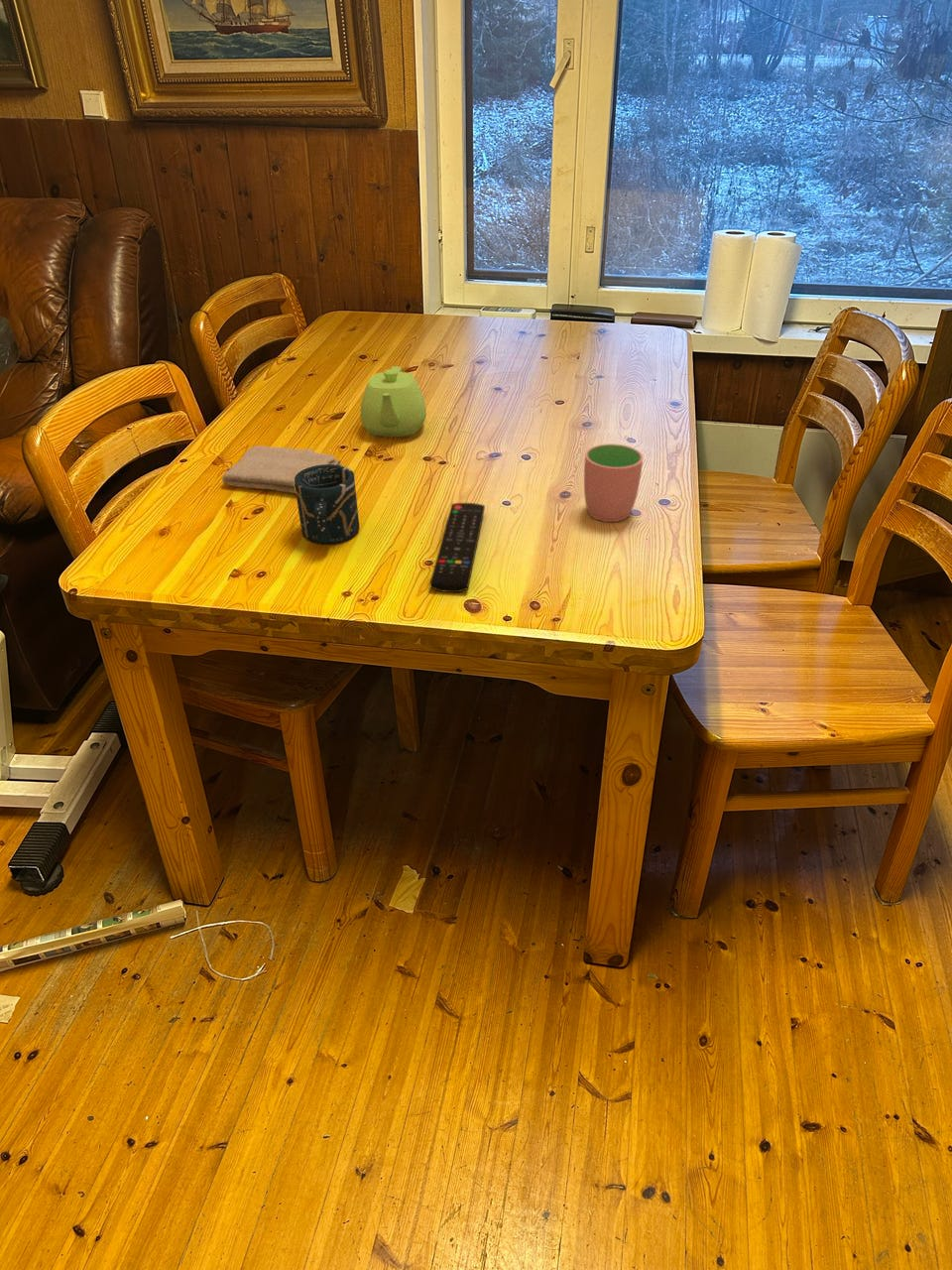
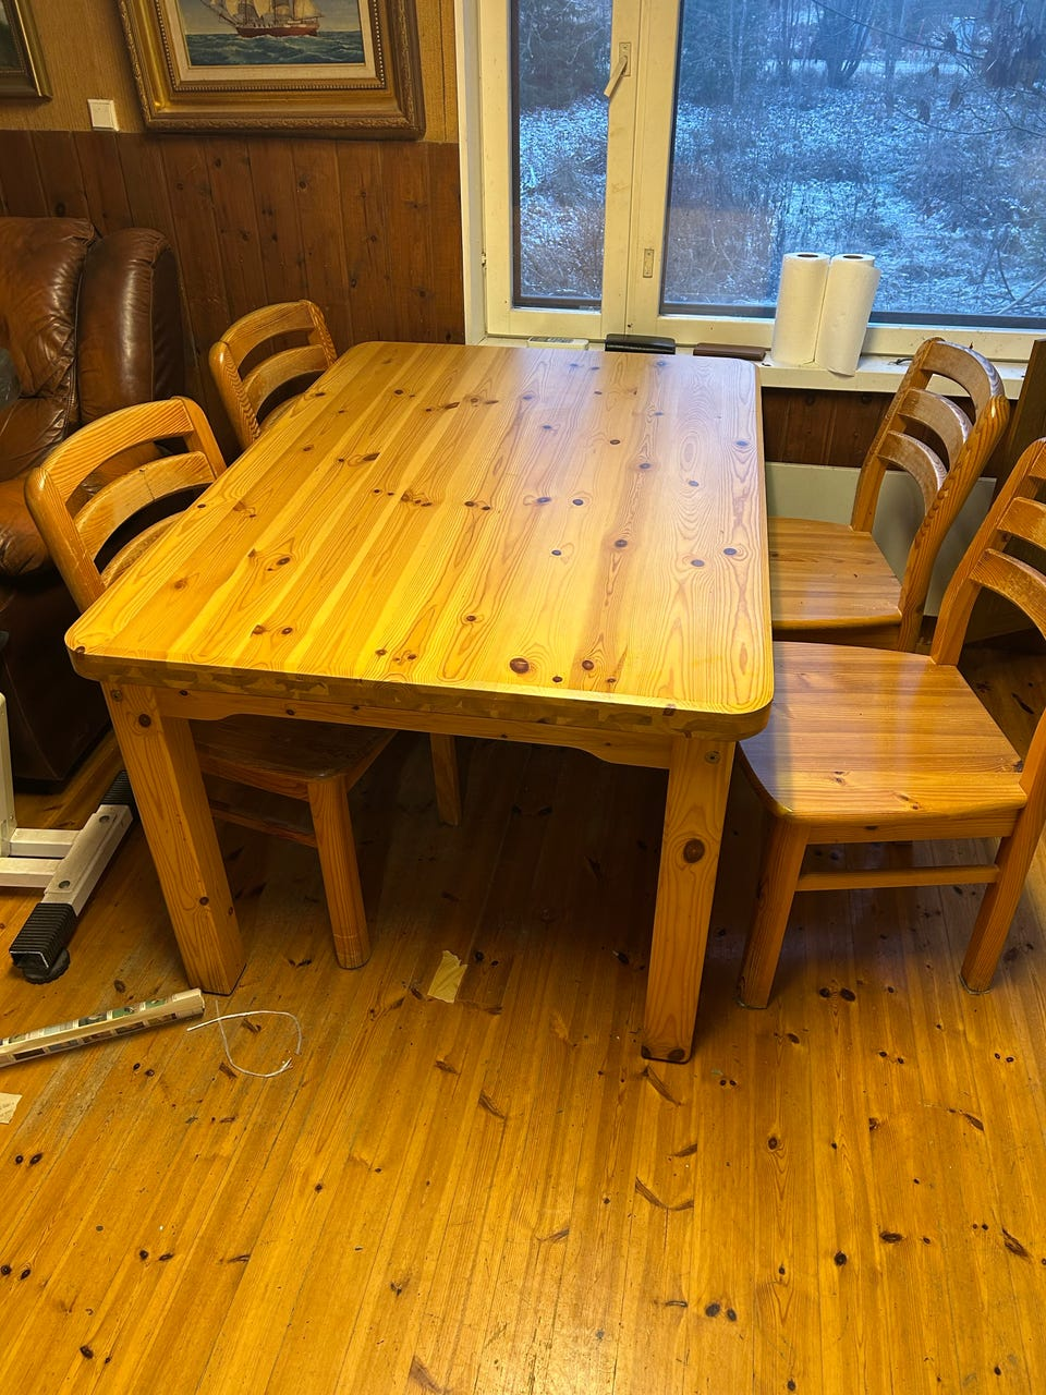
- cup [295,464,360,545]
- teapot [360,365,427,438]
- washcloth [221,445,342,494]
- remote control [429,502,486,593]
- cup [583,443,645,523]
